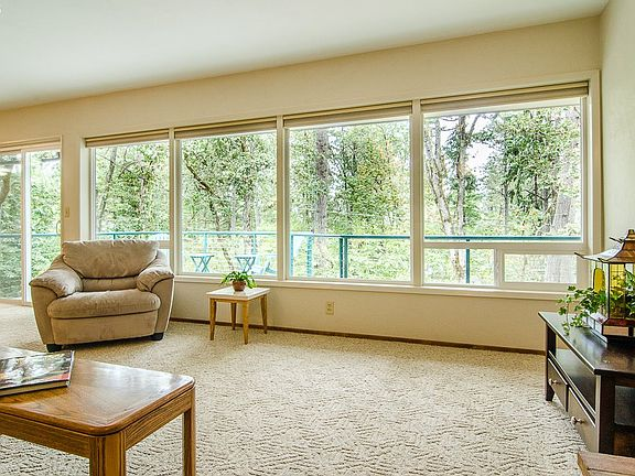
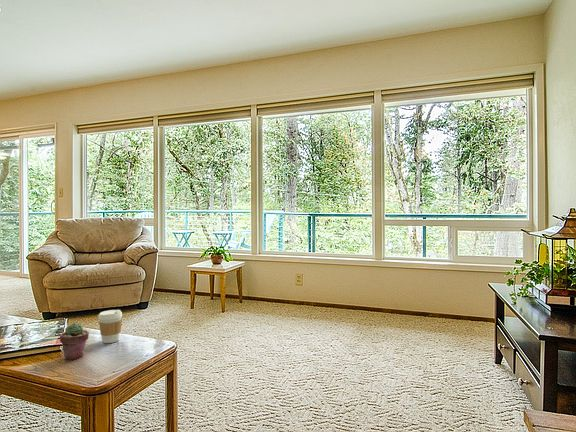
+ coffee cup [97,309,123,344]
+ potted succulent [59,322,90,361]
